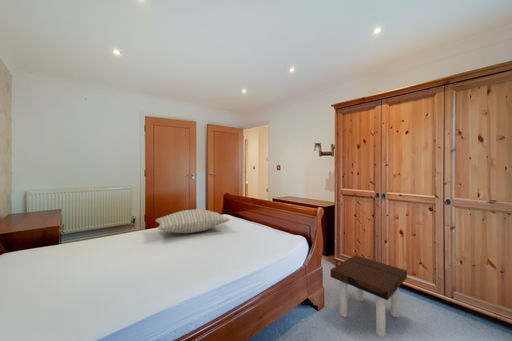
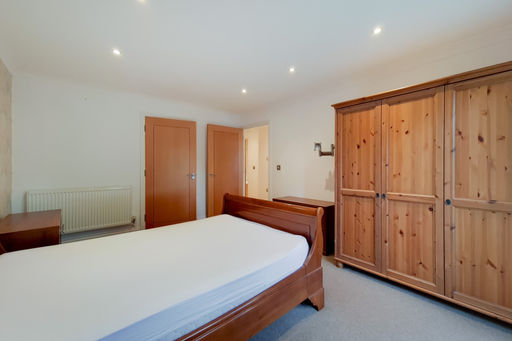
- pillow [155,208,231,234]
- side table [329,254,408,338]
